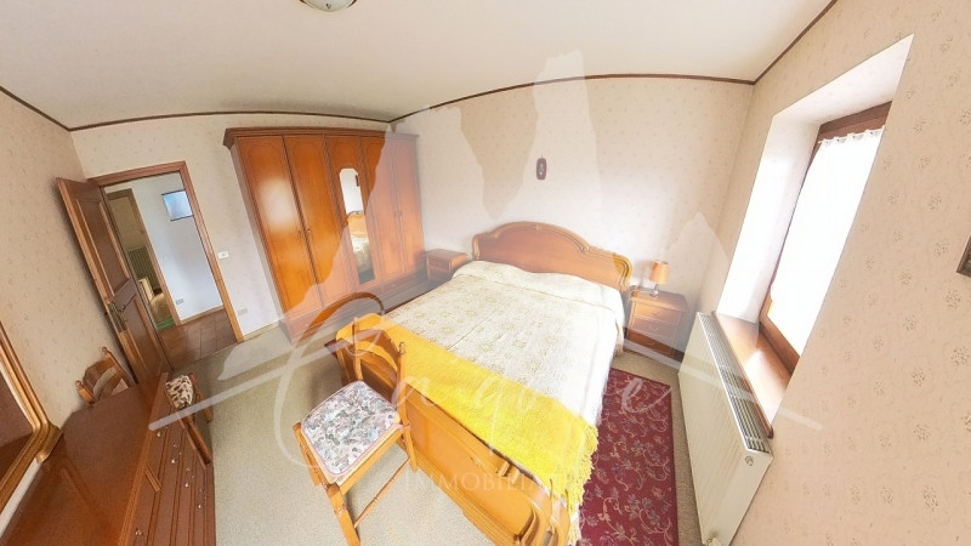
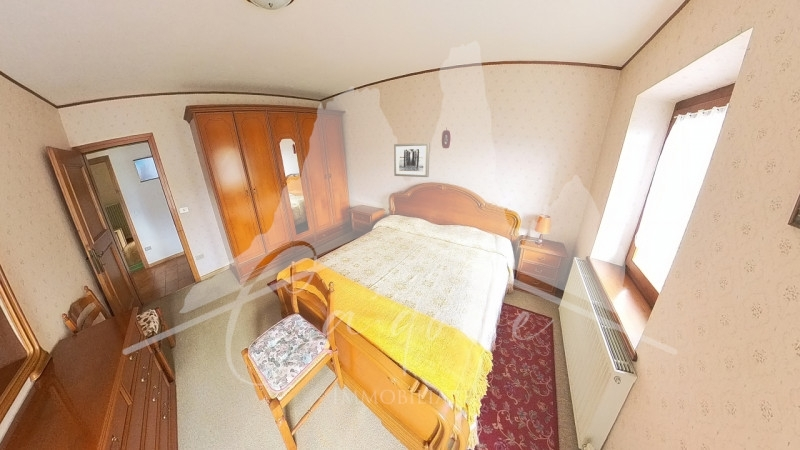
+ wall art [393,142,431,178]
